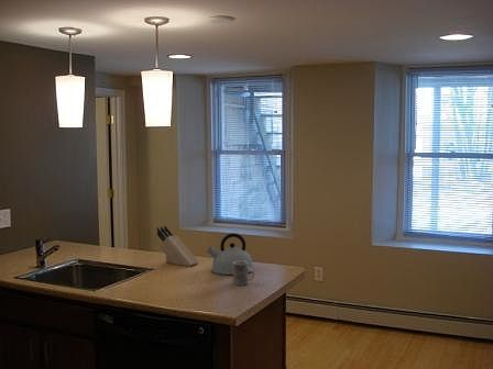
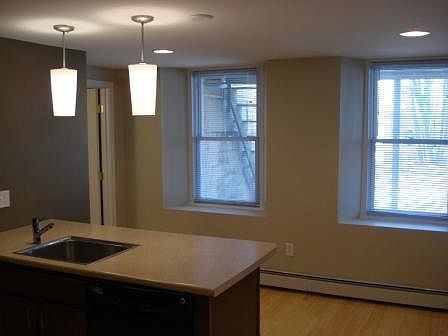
- knife block [156,225,200,267]
- mug [232,261,255,287]
- kettle [206,233,255,276]
